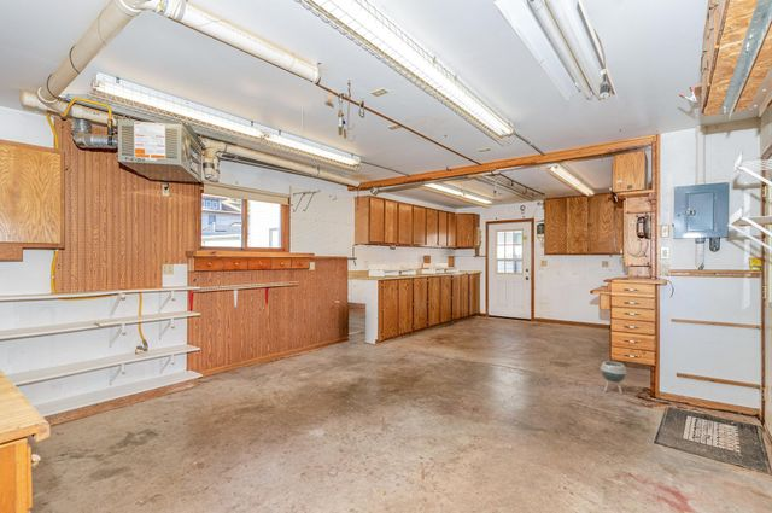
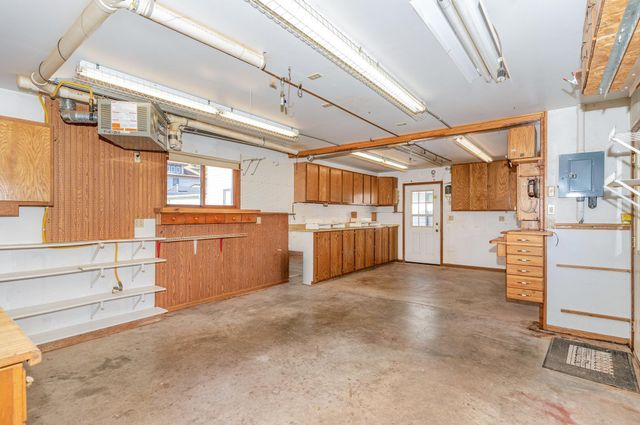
- planter [600,360,627,395]
